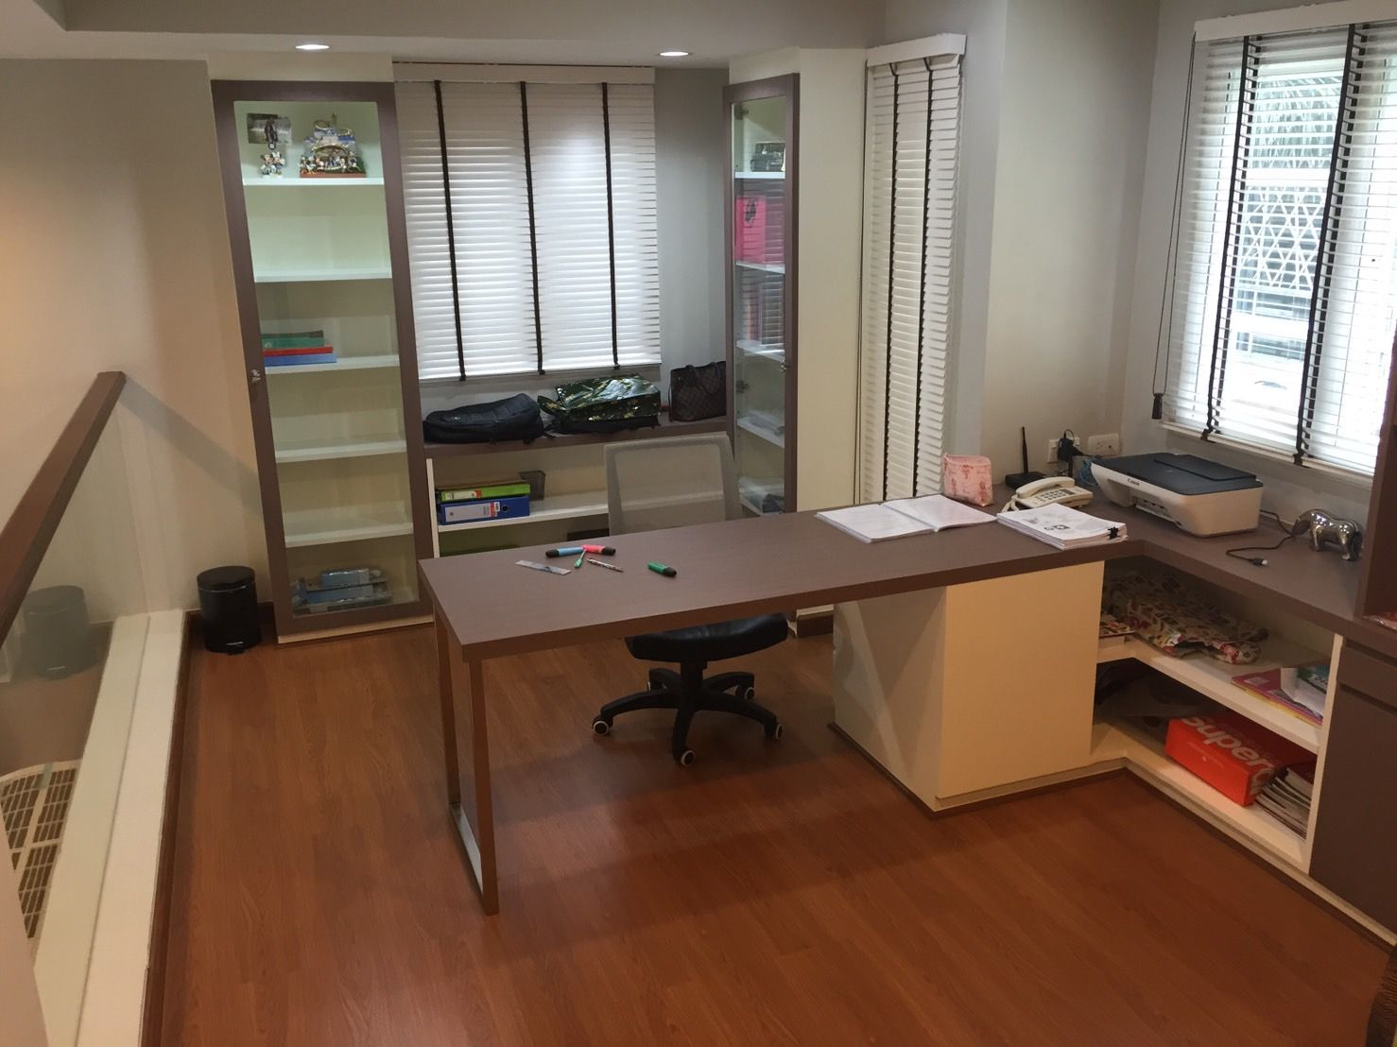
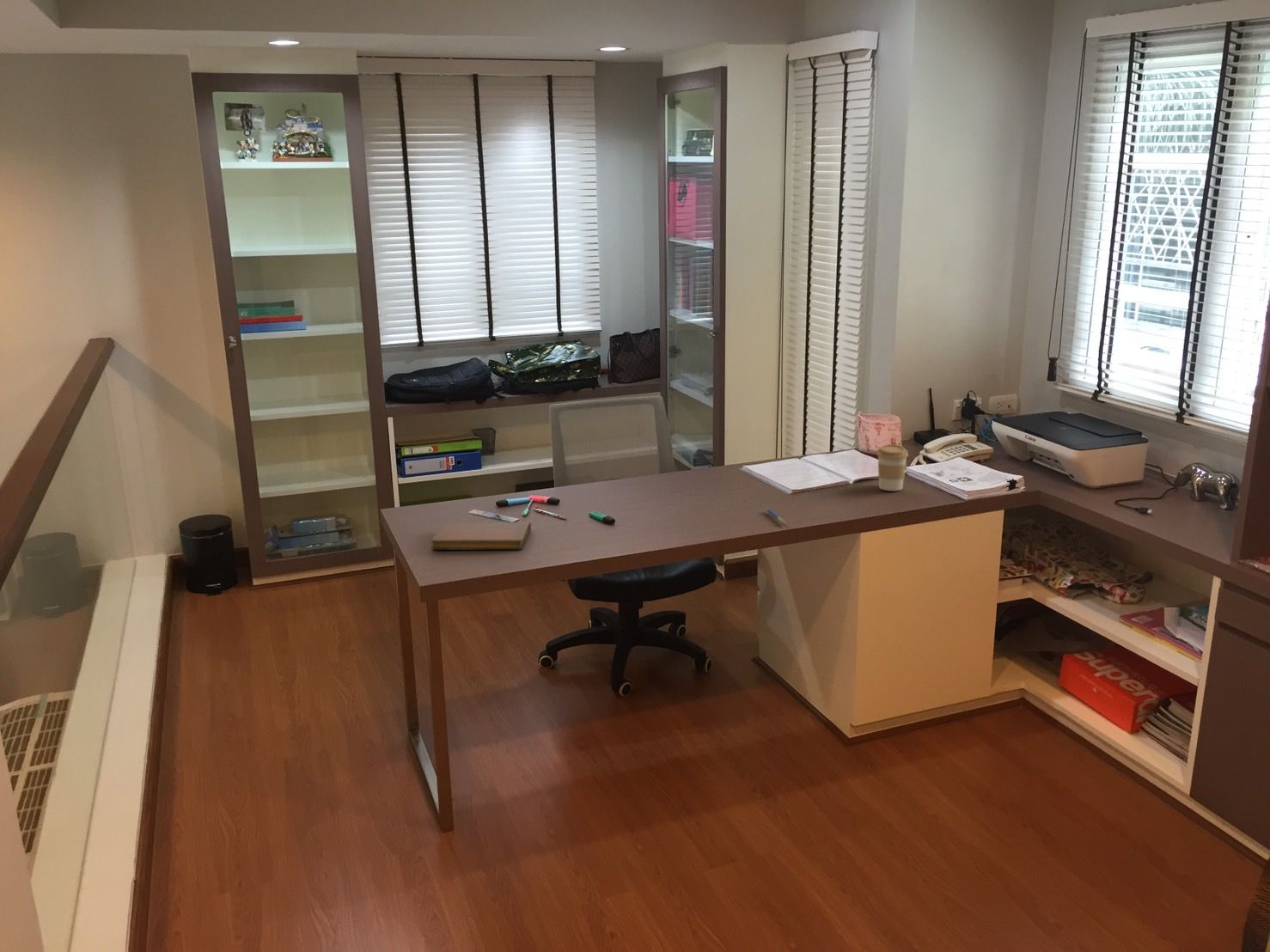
+ coffee cup [876,443,909,491]
+ pen [766,507,787,525]
+ notebook [430,522,532,550]
